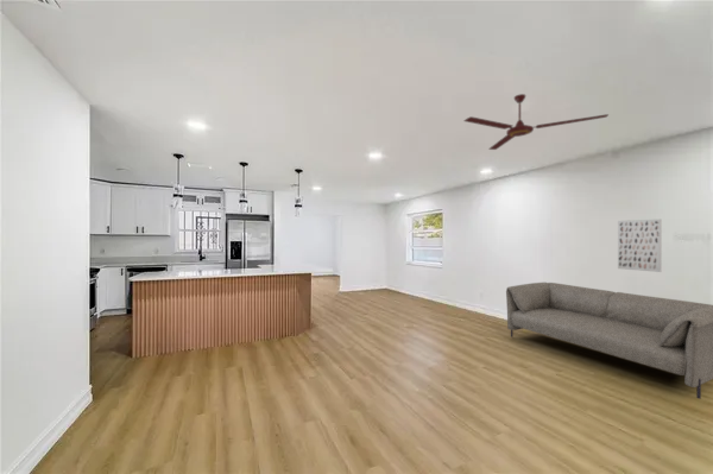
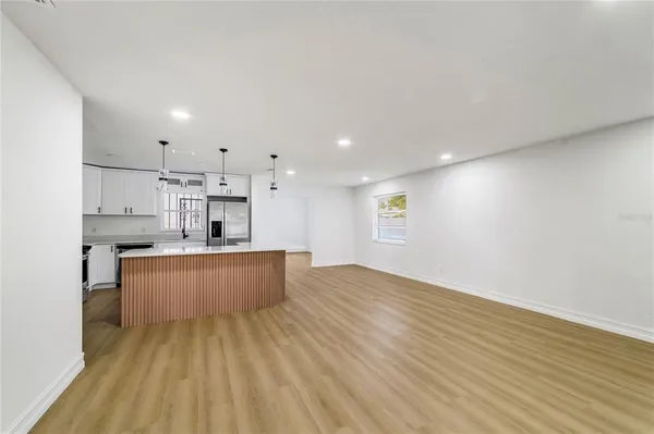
- wall art [617,219,662,273]
- ceiling fan [462,93,610,151]
- sofa [505,282,713,400]
